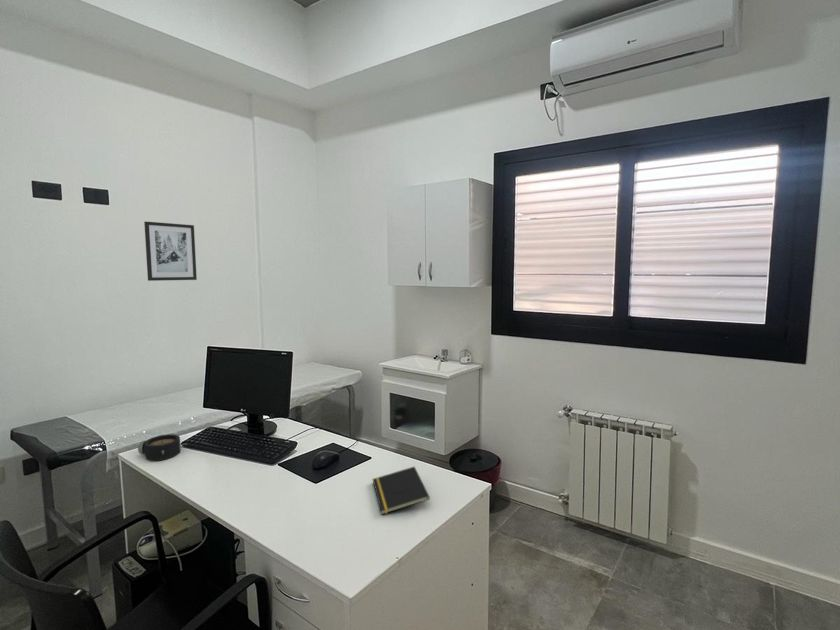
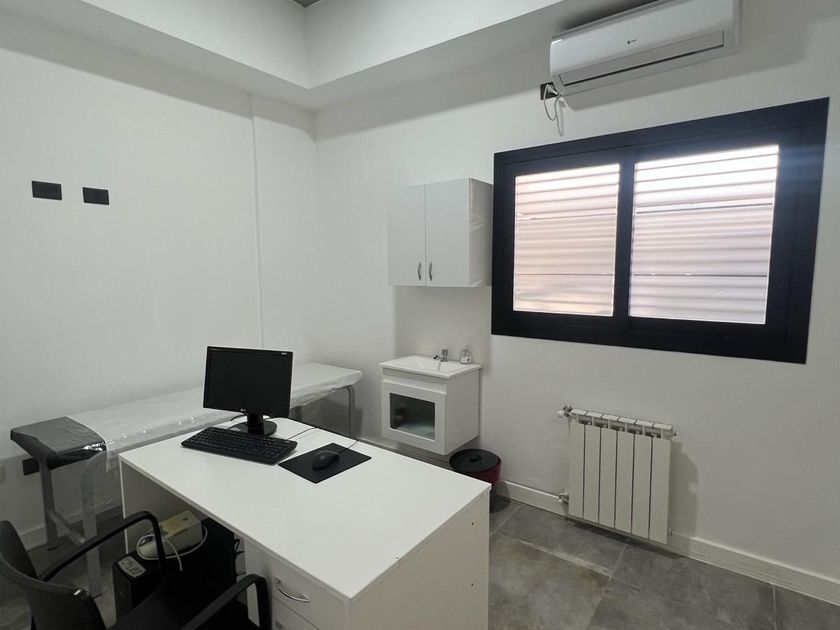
- notepad [372,466,431,515]
- alarm clock [137,433,188,461]
- wall art [143,220,198,282]
